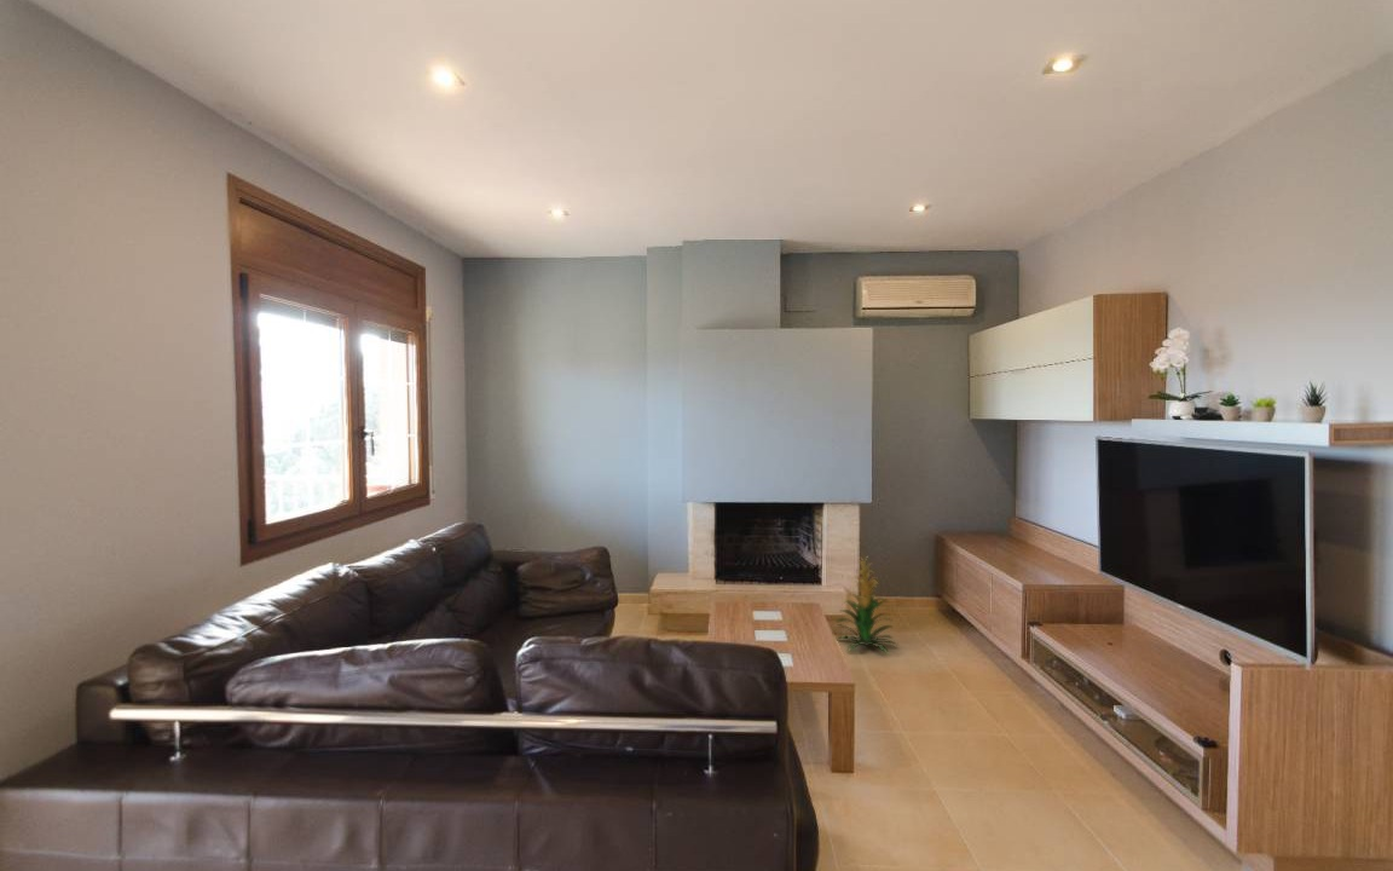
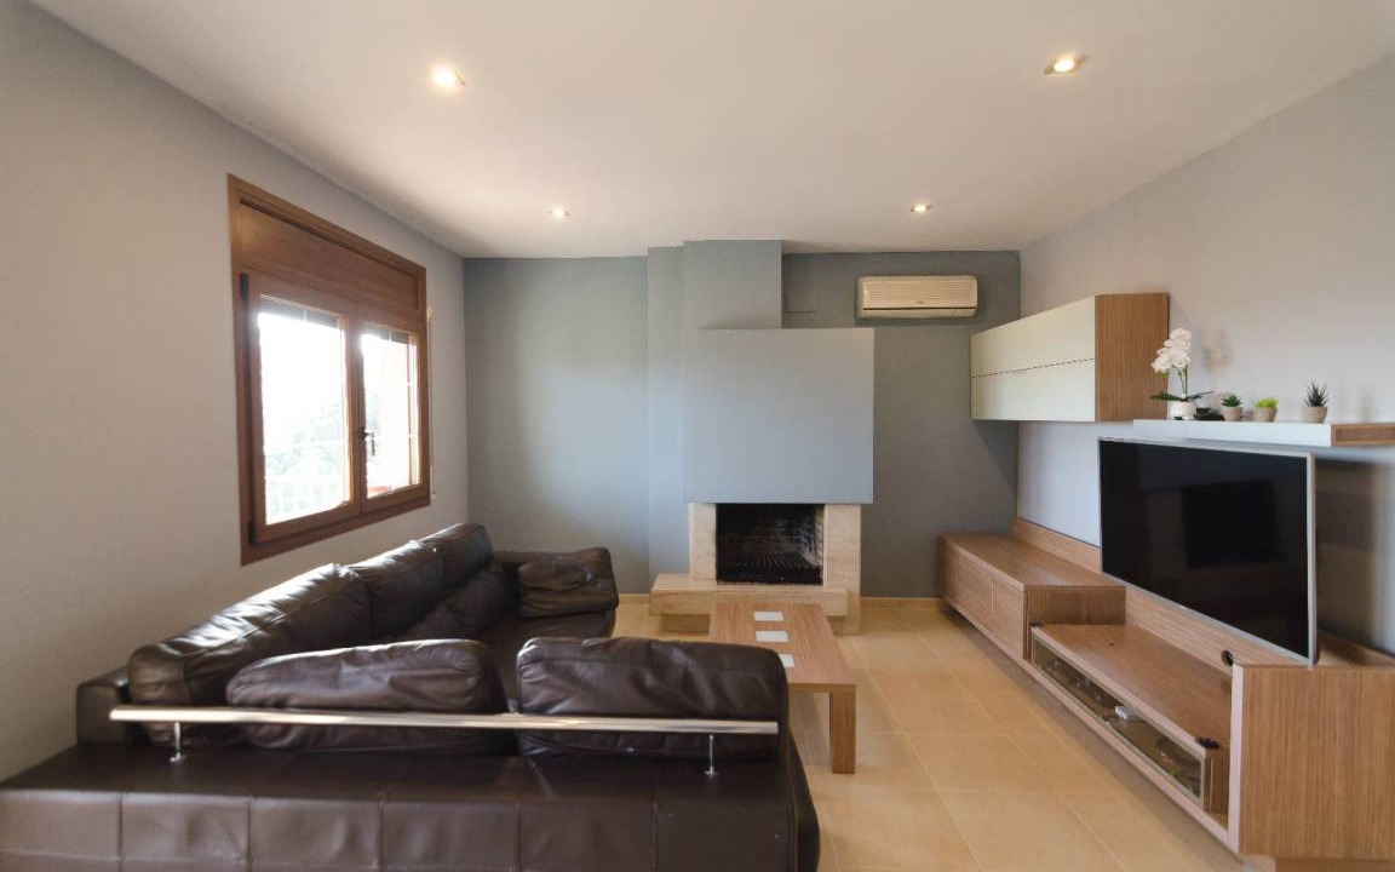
- indoor plant [834,555,900,654]
